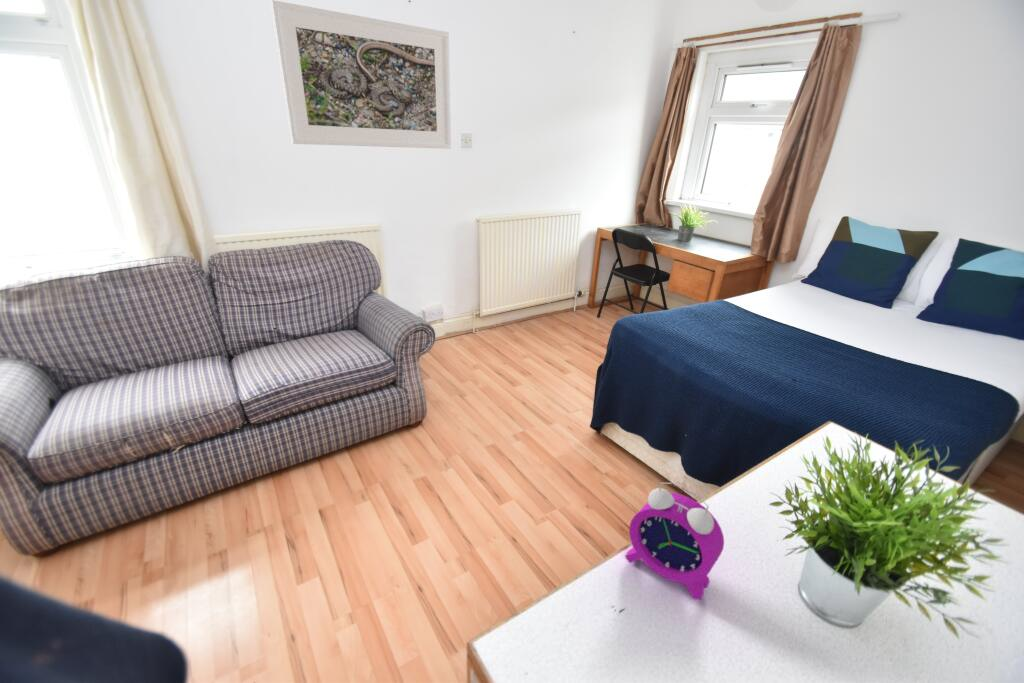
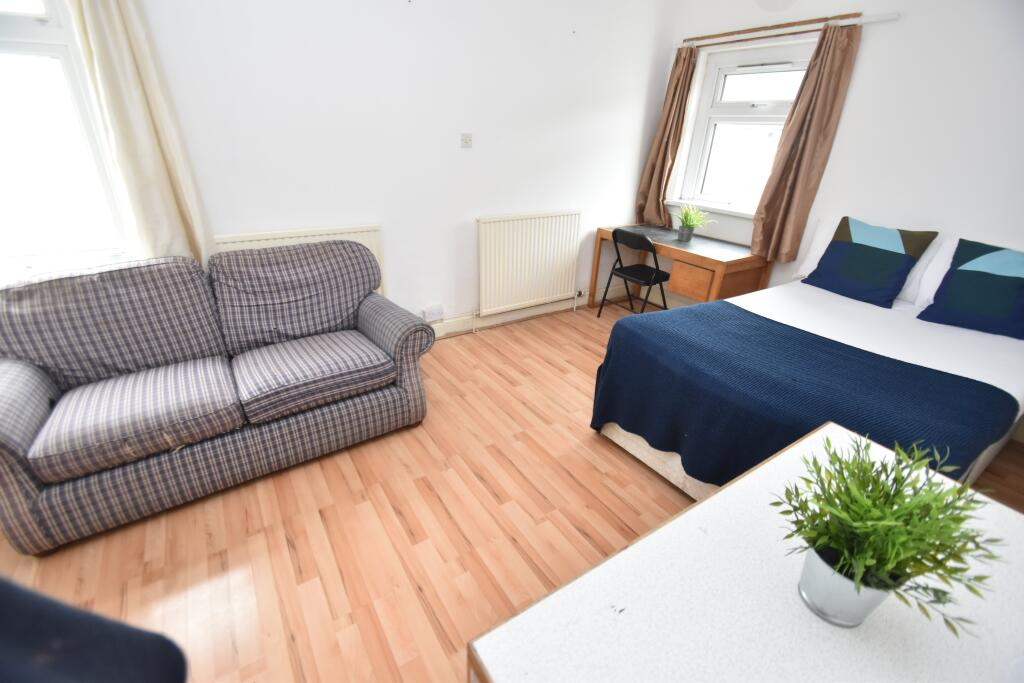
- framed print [270,0,452,150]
- alarm clock [624,482,725,601]
